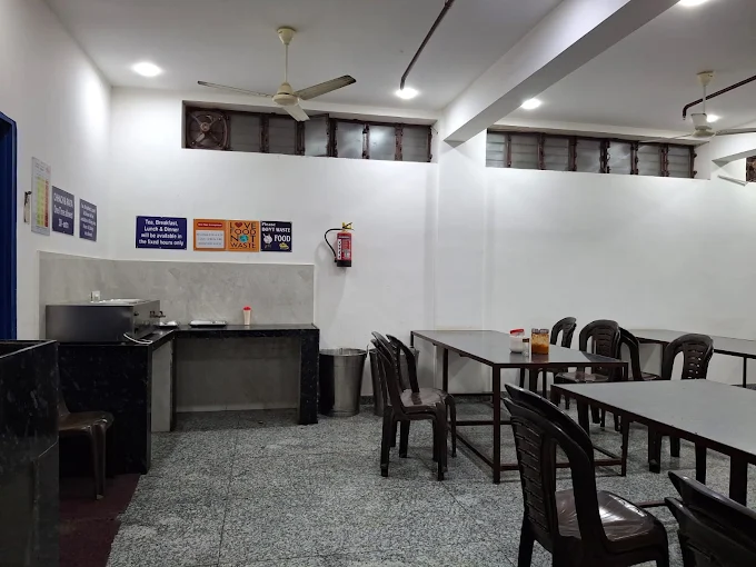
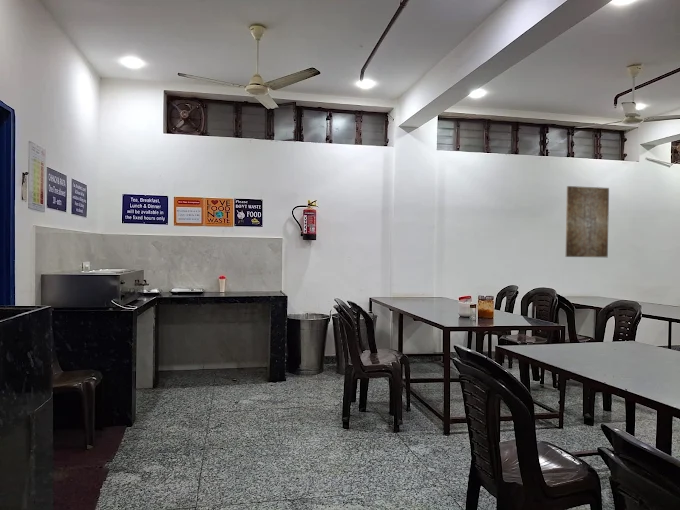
+ wall art [565,185,610,258]
